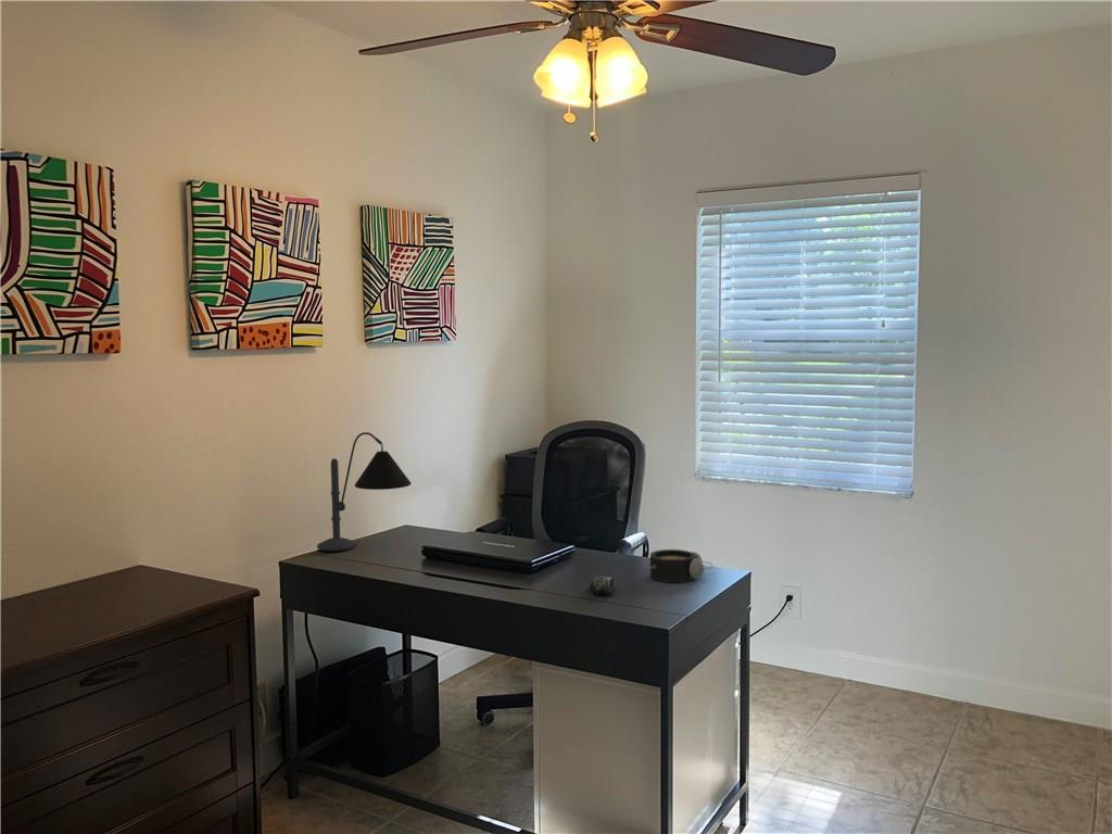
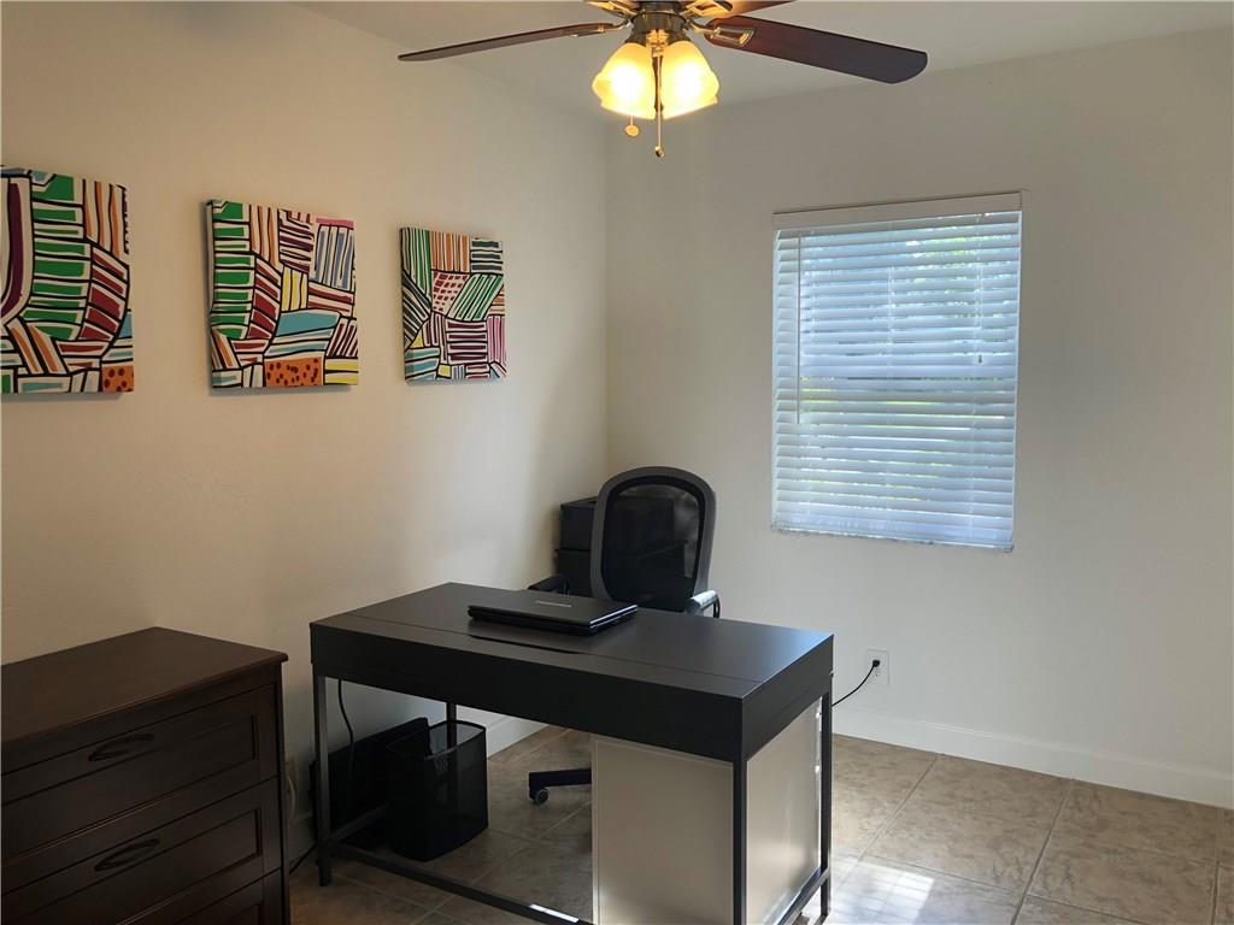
- alarm clock [645,548,713,583]
- desk lamp [316,431,412,552]
- computer mouse [589,576,616,596]
